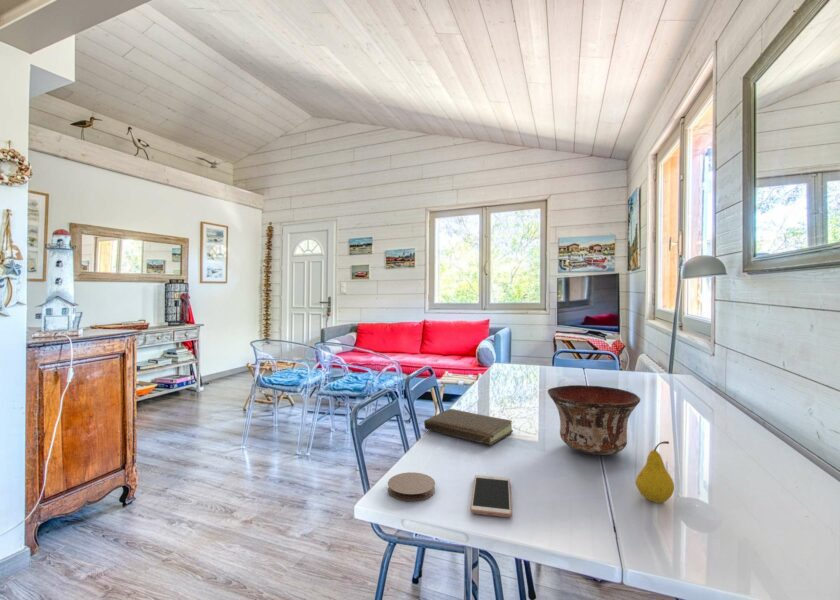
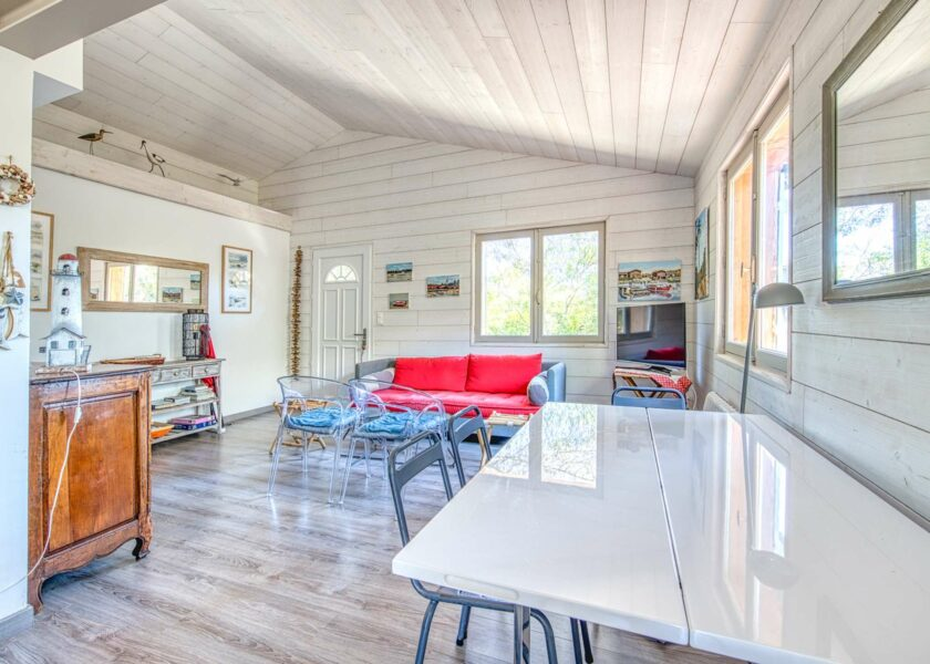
- coaster [387,471,436,502]
- book [423,408,514,446]
- bowl [547,384,641,456]
- fruit [635,440,675,504]
- smartphone [469,474,513,518]
